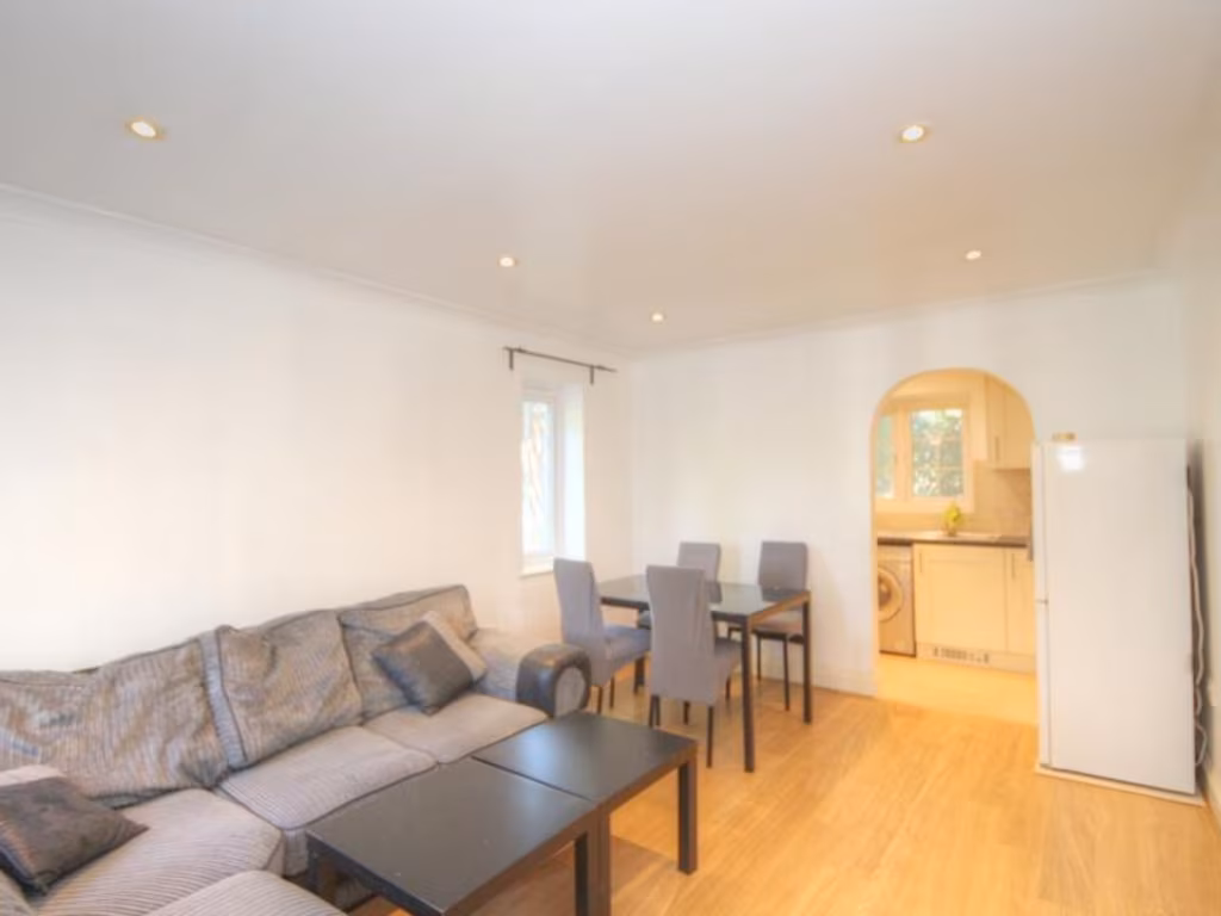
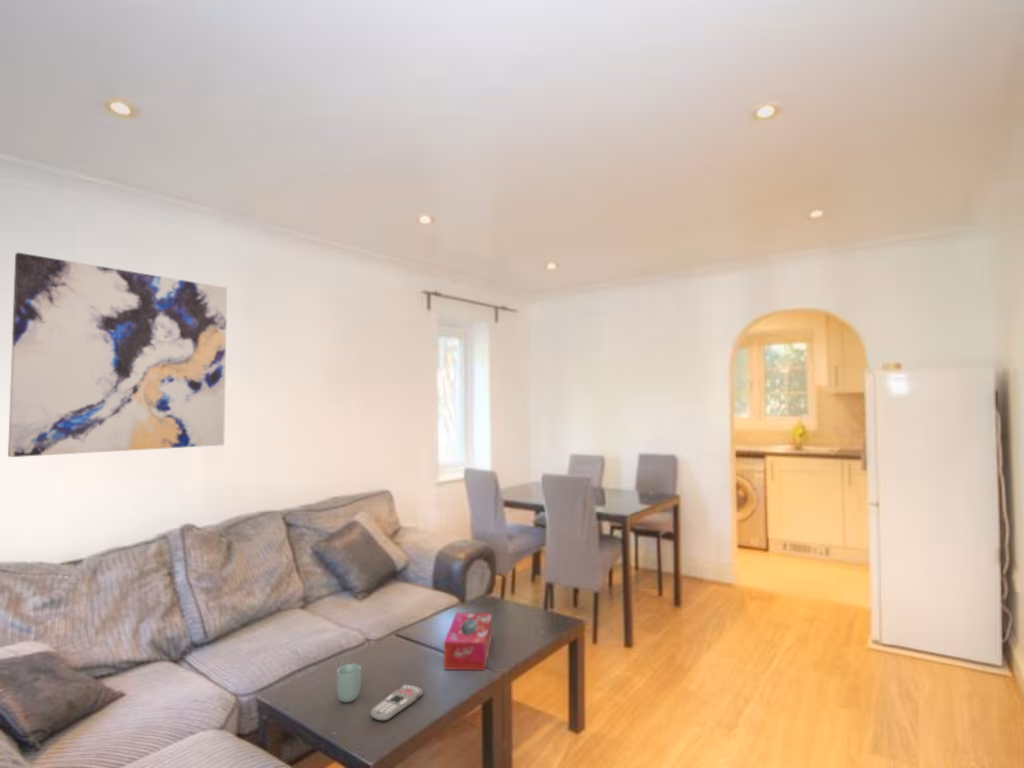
+ tissue box [443,611,493,671]
+ cup [336,663,362,703]
+ remote control [369,683,424,722]
+ wall art [7,252,228,458]
